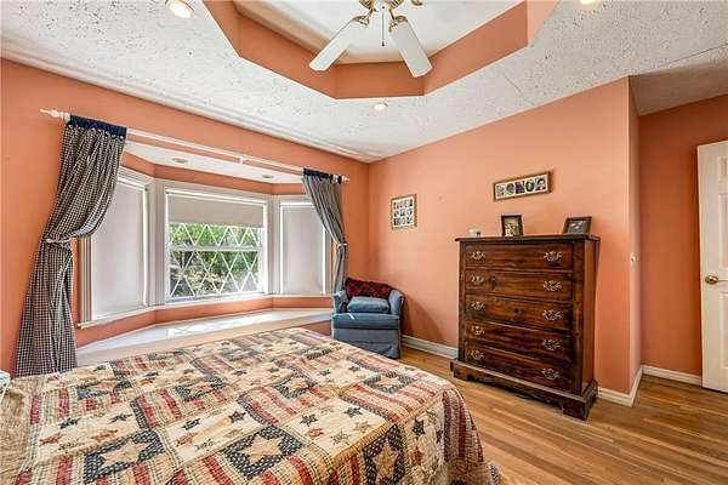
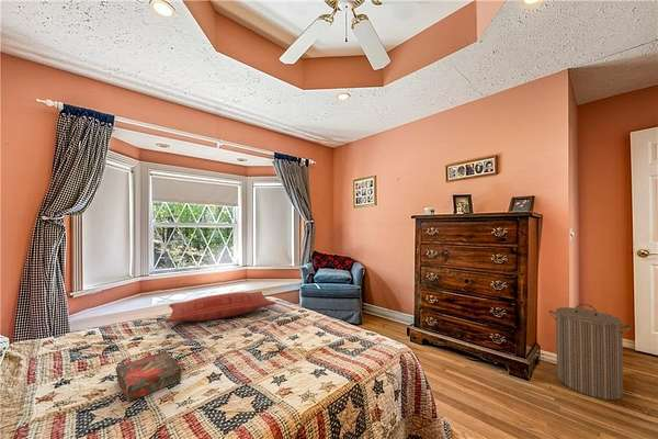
+ pillow [164,291,276,324]
+ laundry hamper [548,303,633,401]
+ book [115,350,182,403]
